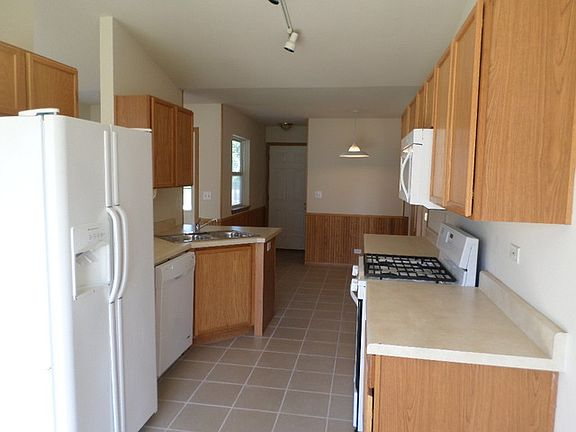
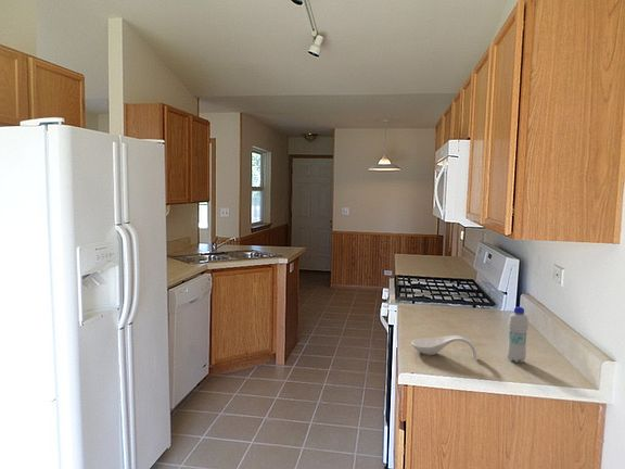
+ bottle [506,306,530,364]
+ spoon rest [410,334,477,359]
